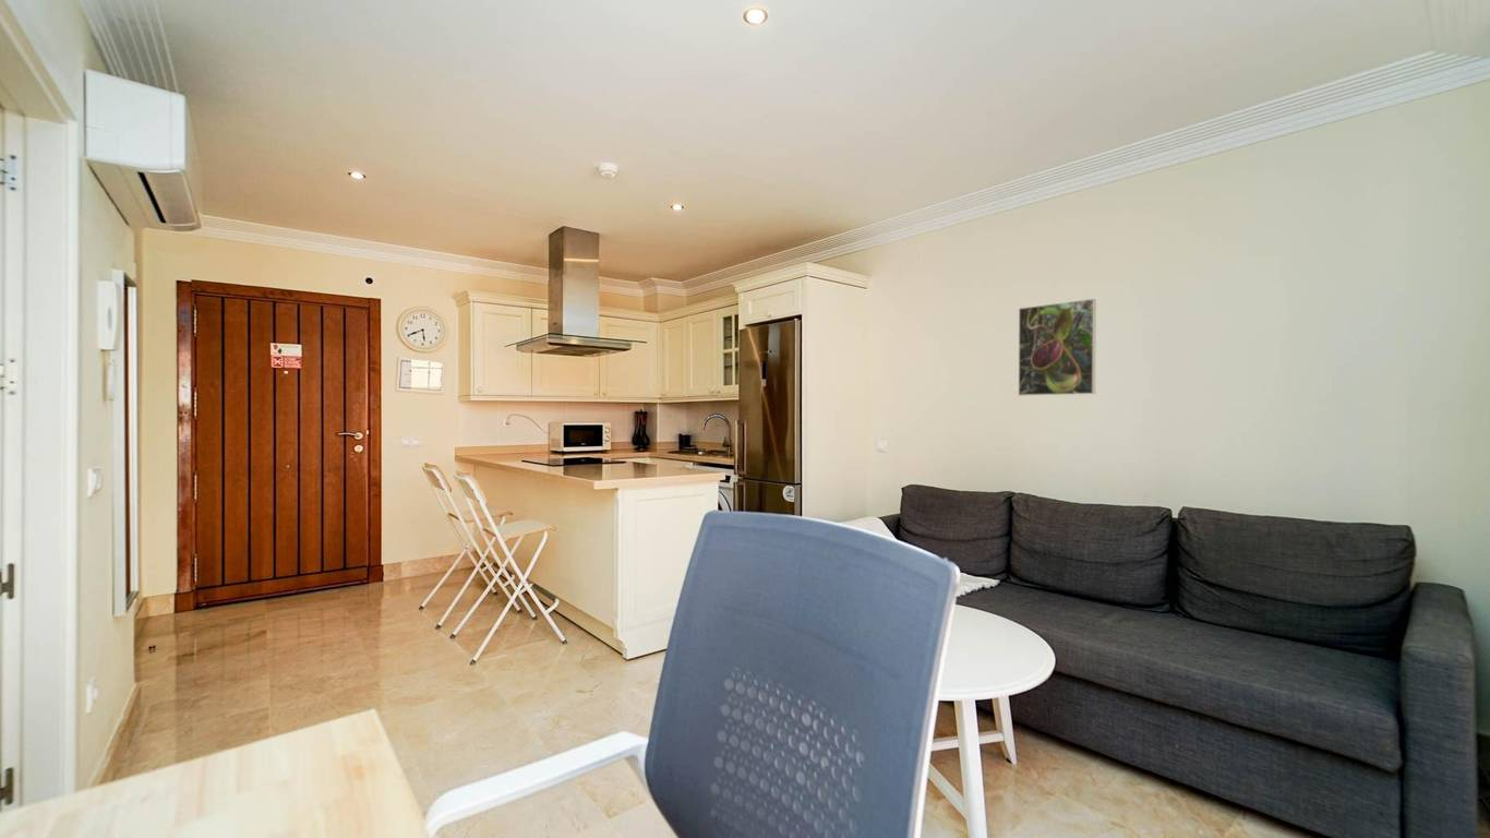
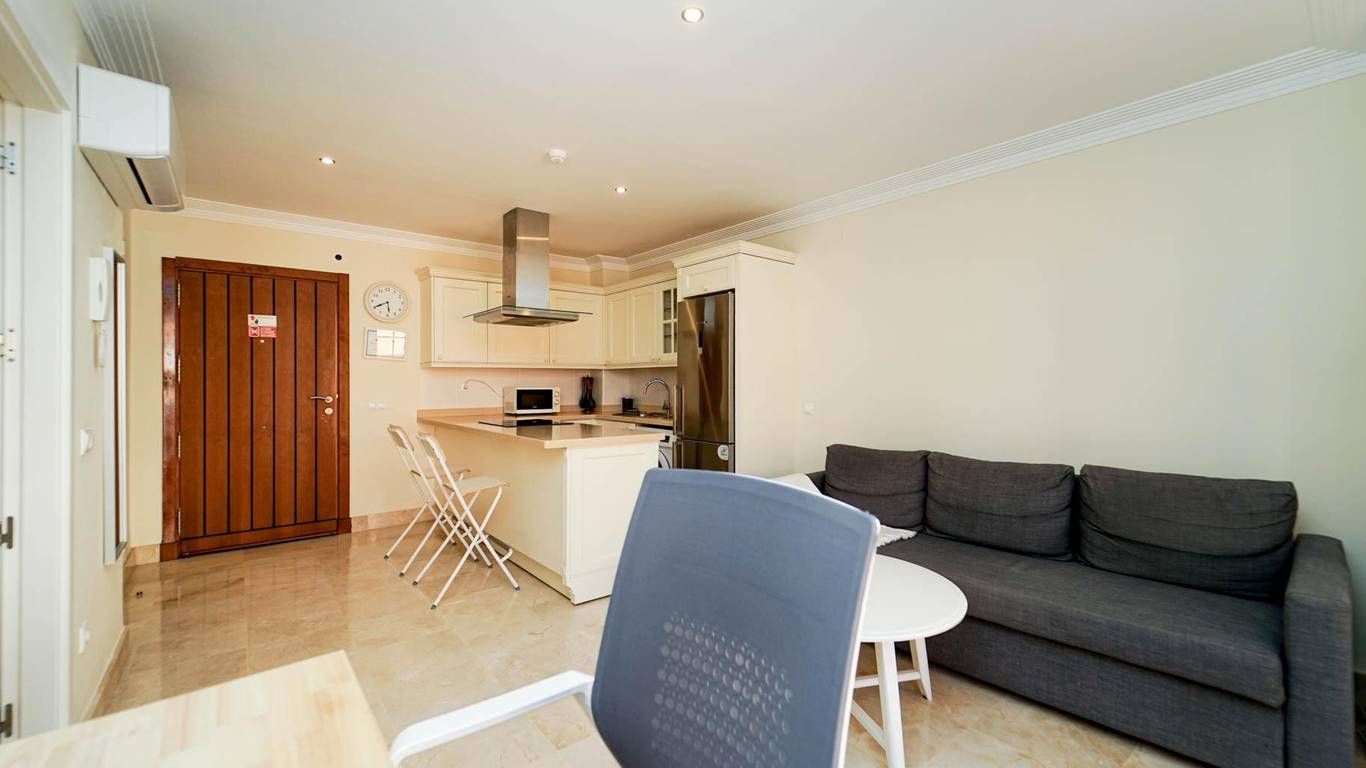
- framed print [1018,298,1097,397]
